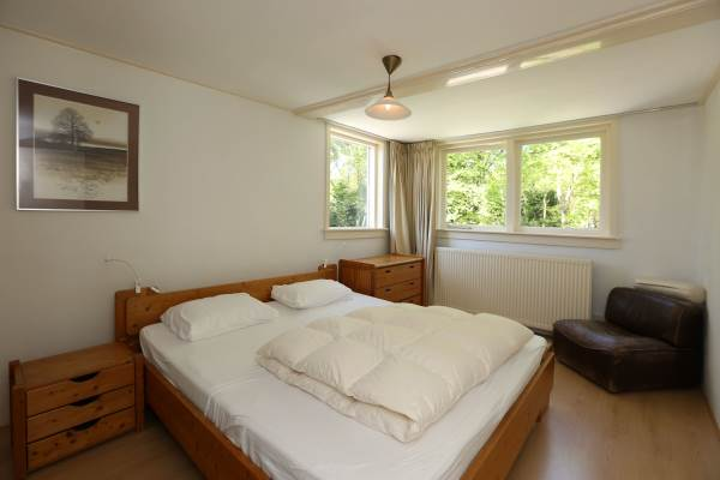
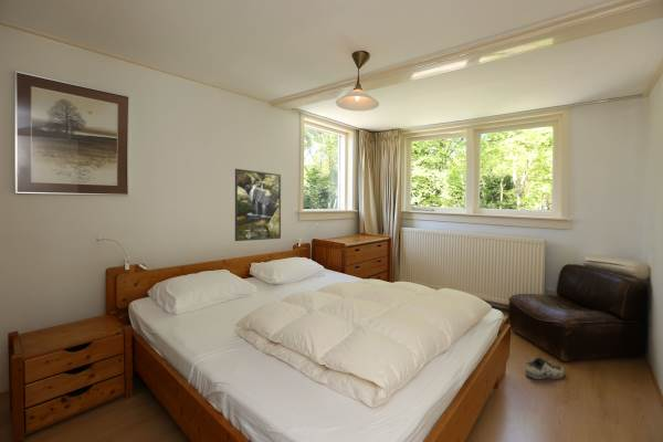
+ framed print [234,168,282,242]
+ shoe [524,357,565,380]
